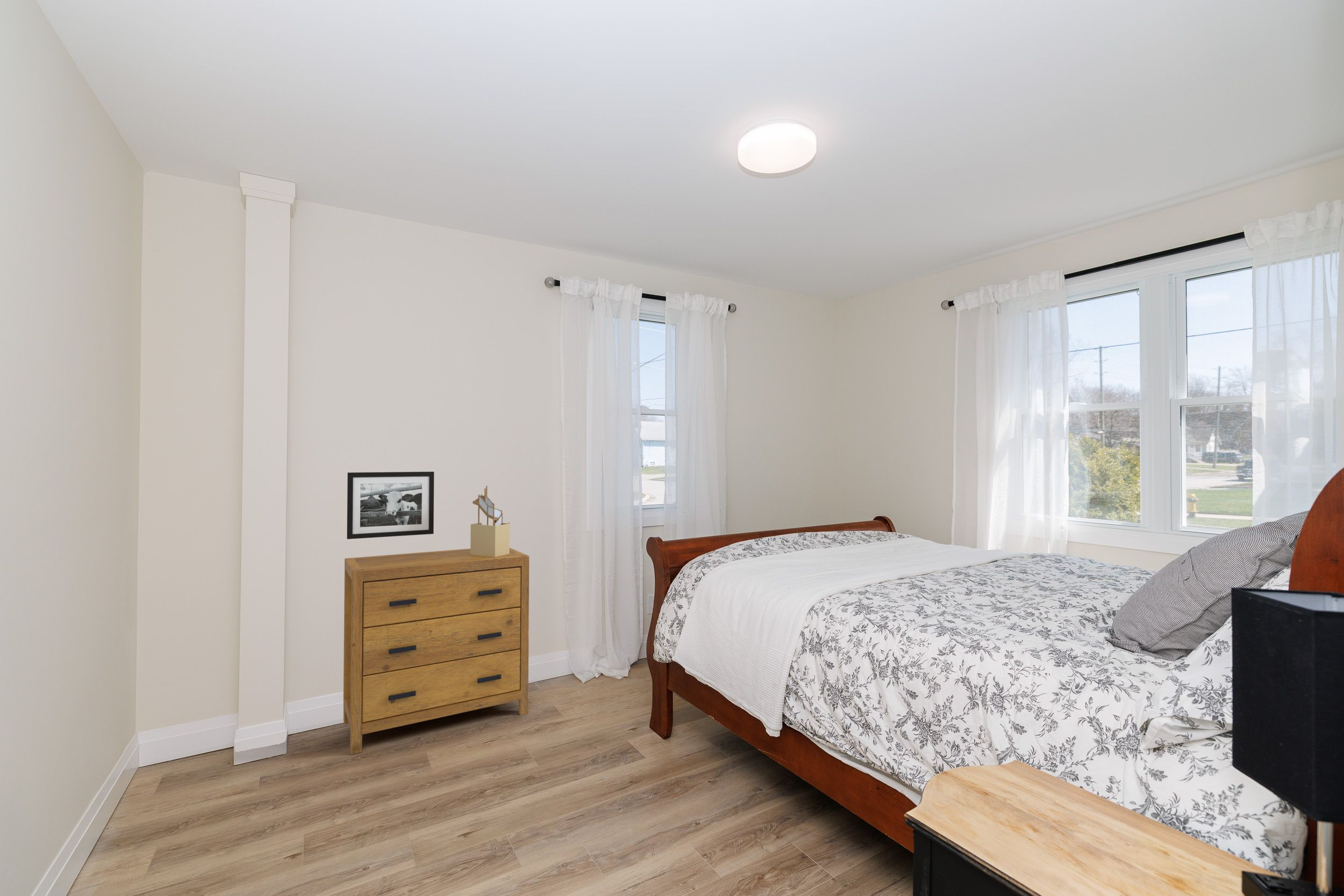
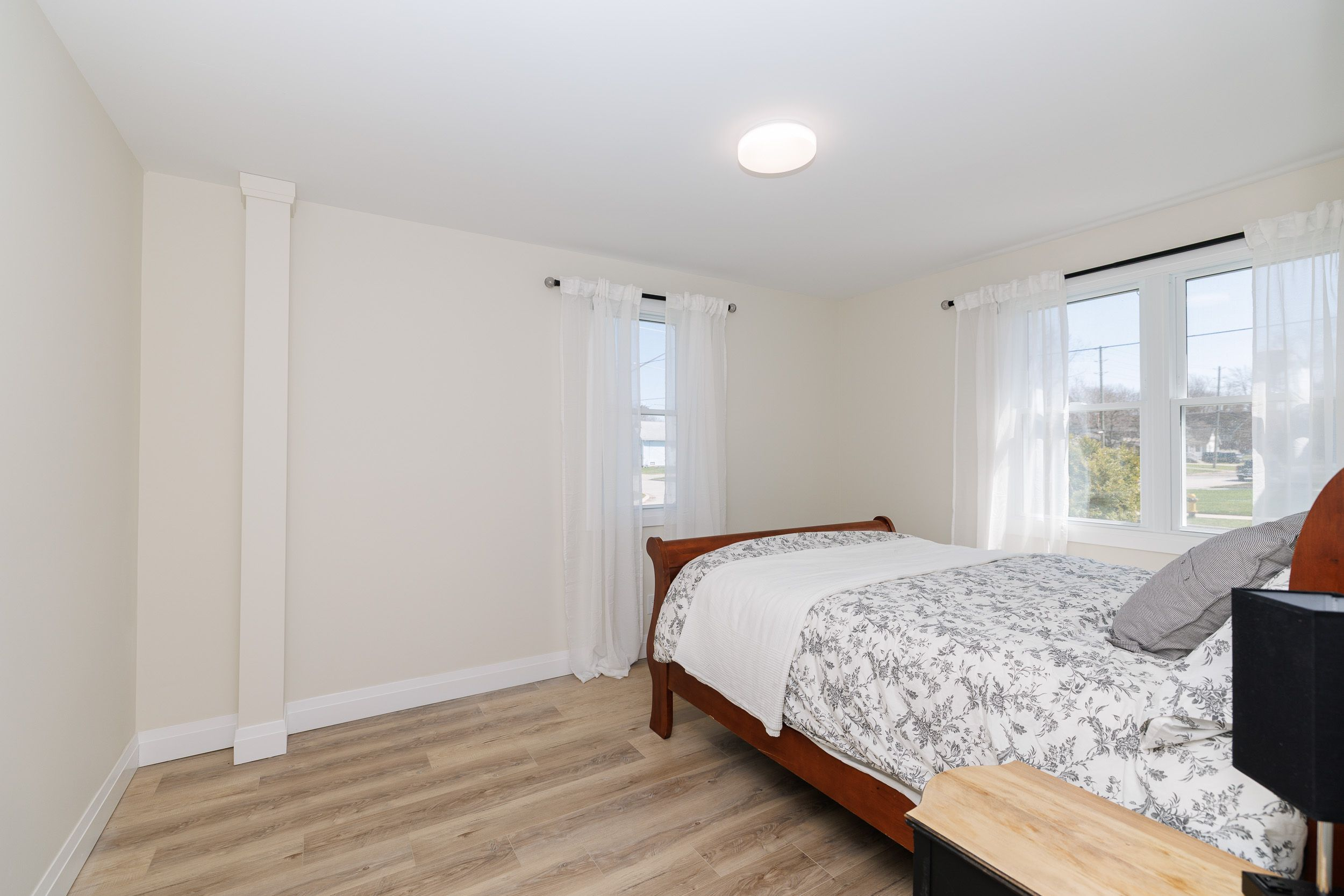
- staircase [470,485,510,557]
- dresser [343,548,530,755]
- picture frame [346,471,434,540]
